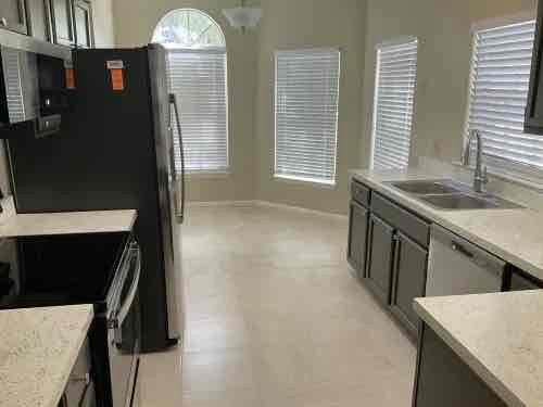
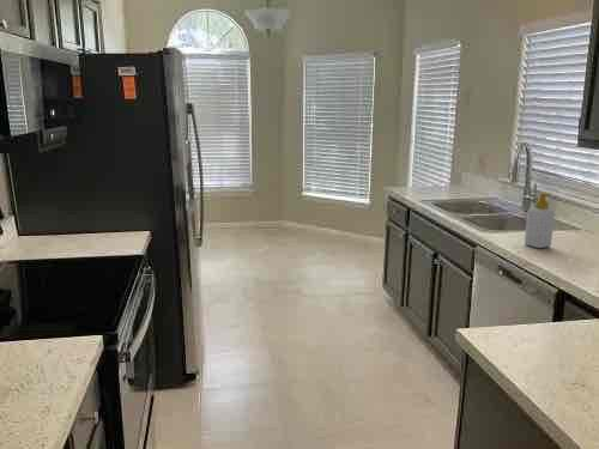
+ soap bottle [524,192,556,249]
